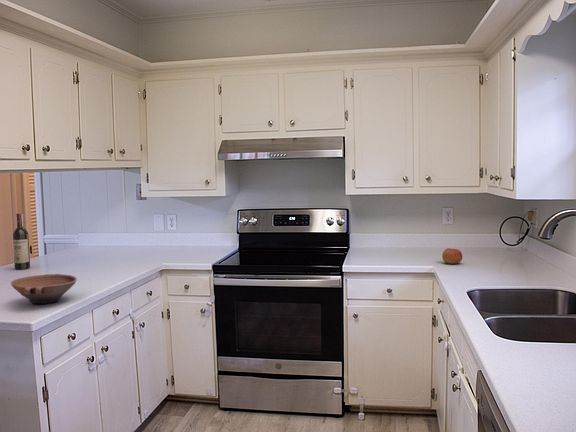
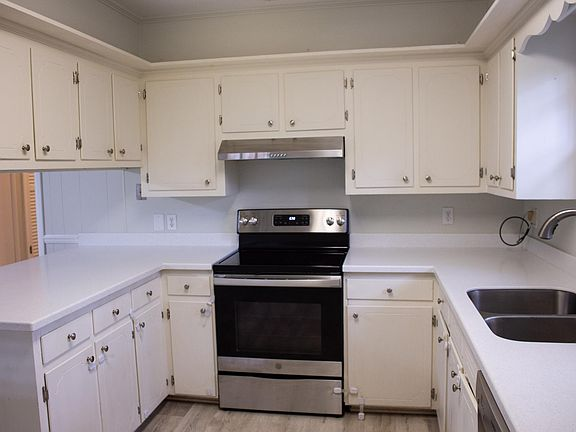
- apple [441,247,464,265]
- wine bottle [12,212,31,270]
- bowl [10,273,78,305]
